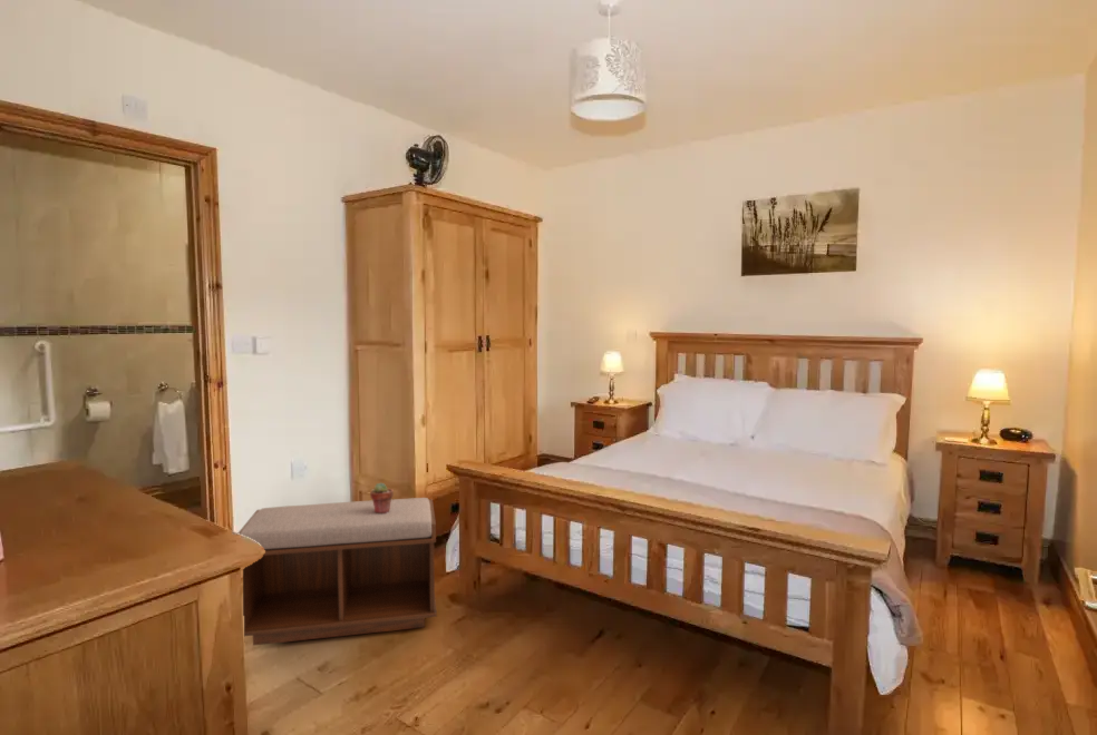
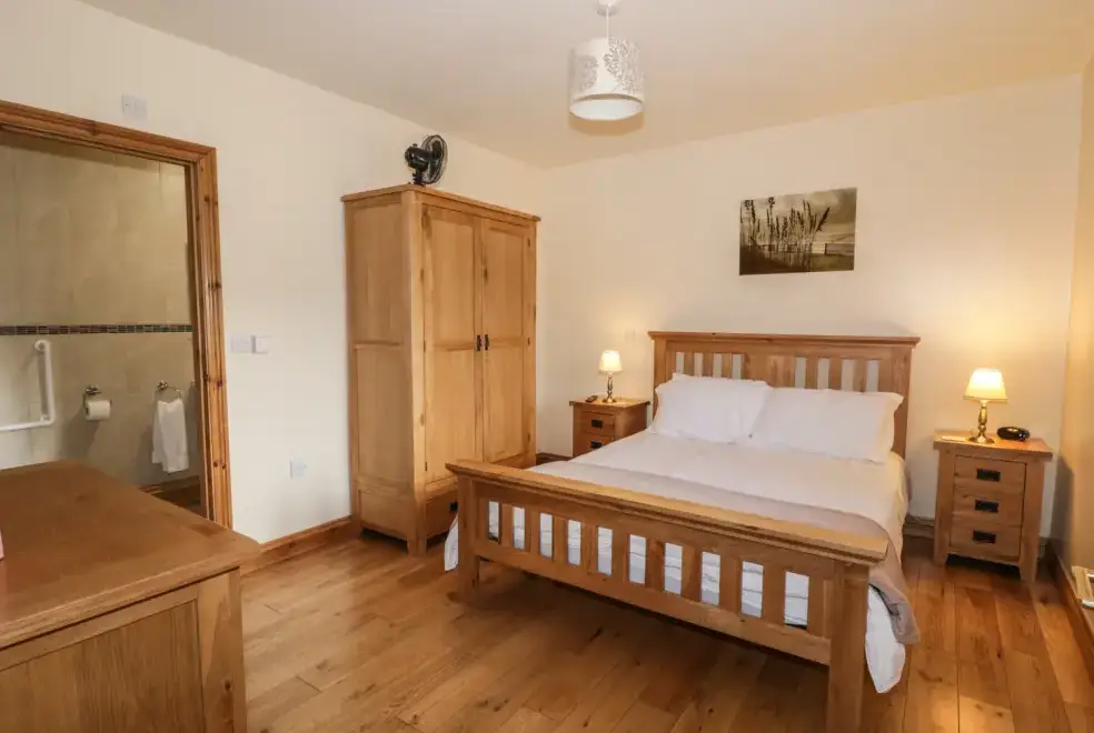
- potted succulent [369,482,395,513]
- bench [237,497,438,647]
